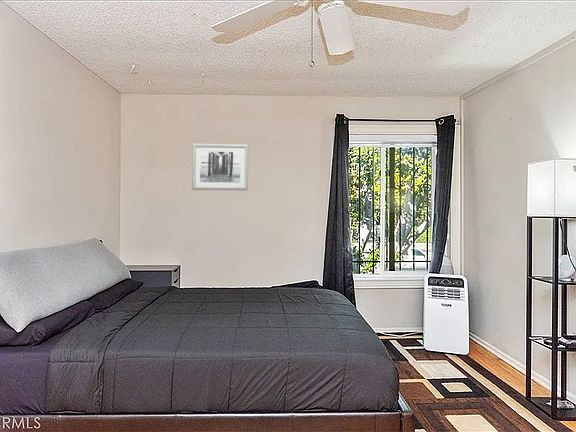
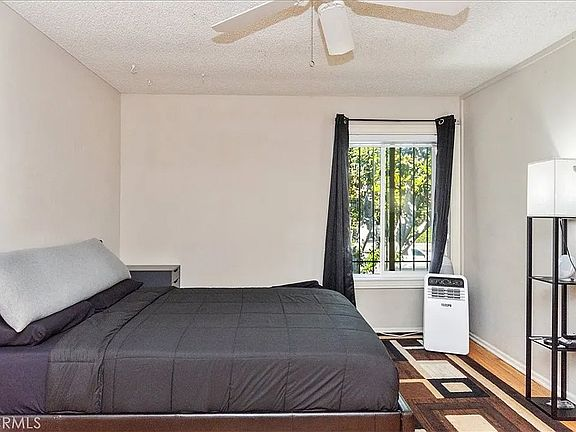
- wall art [191,143,249,191]
